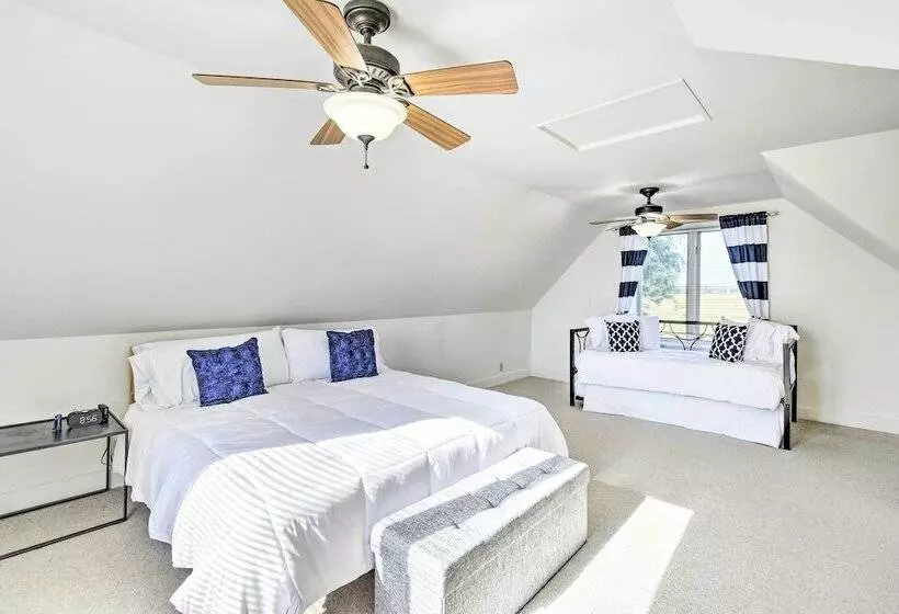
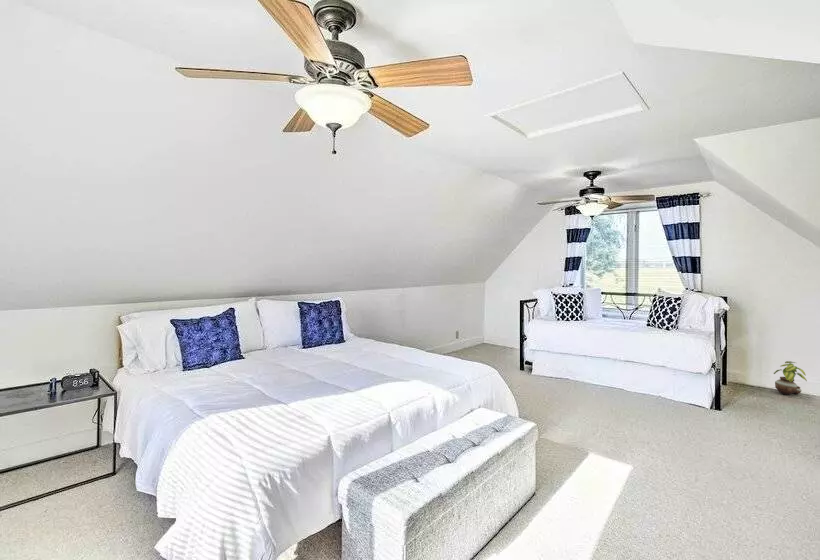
+ potted plant [773,360,808,396]
